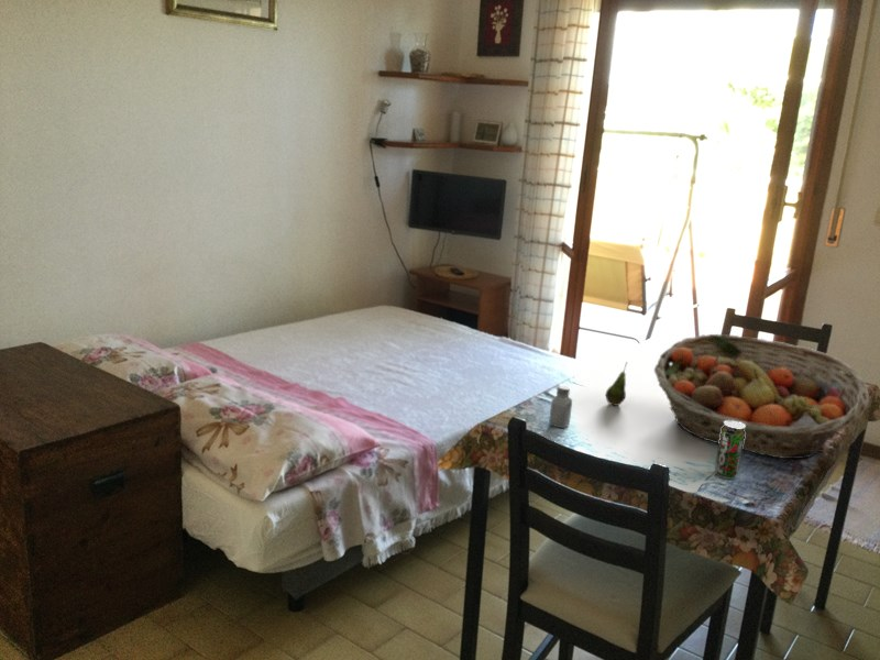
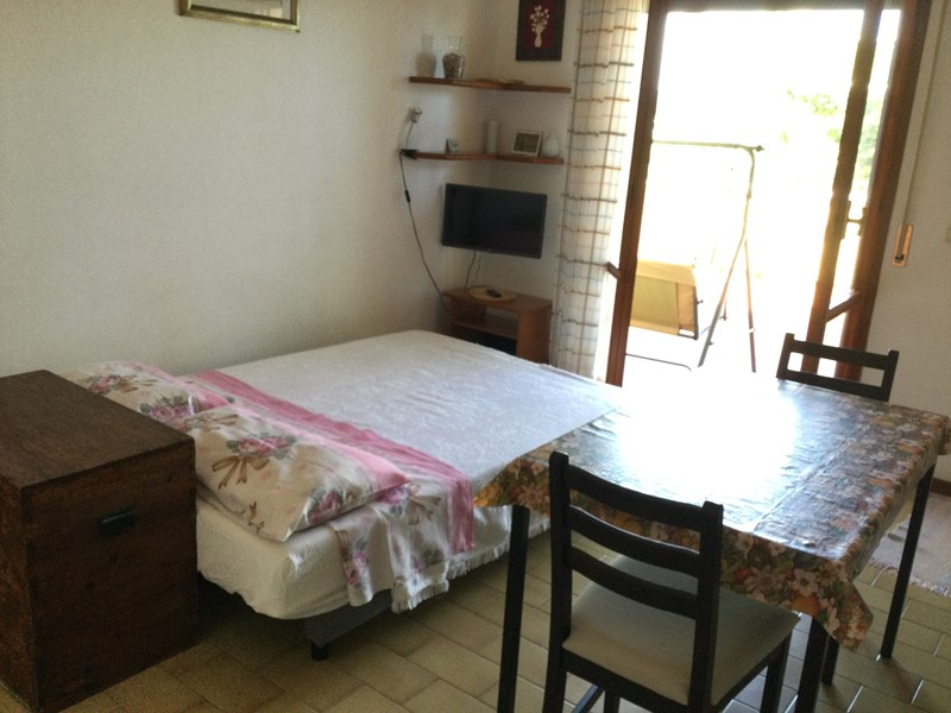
- fruit [605,361,628,407]
- beverage can [714,421,745,481]
- fruit basket [653,333,870,460]
- saltshaker [548,385,573,429]
